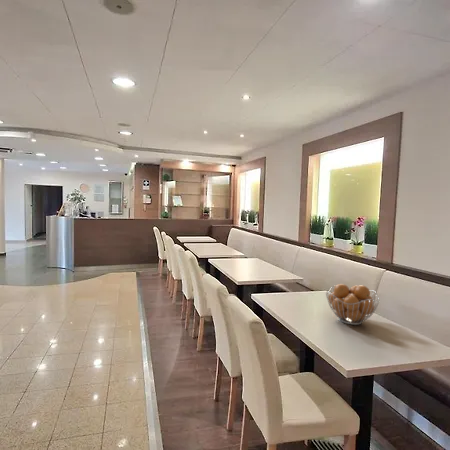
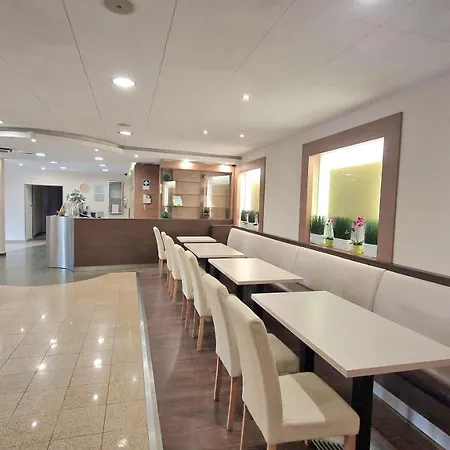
- fruit basket [325,283,380,326]
